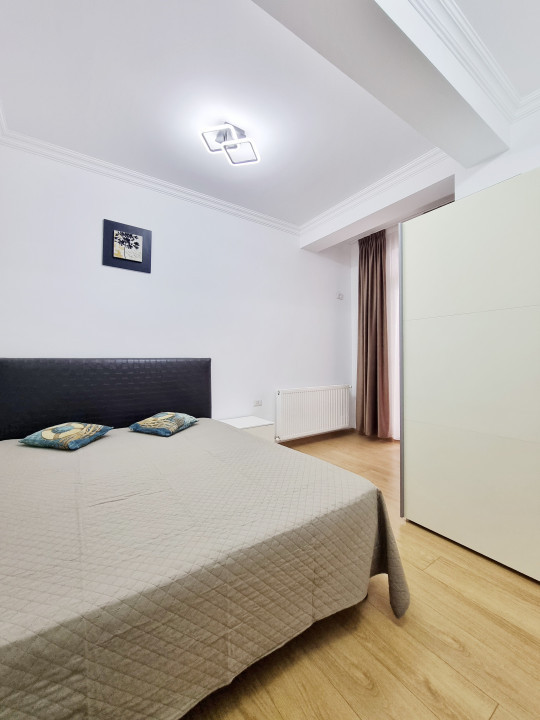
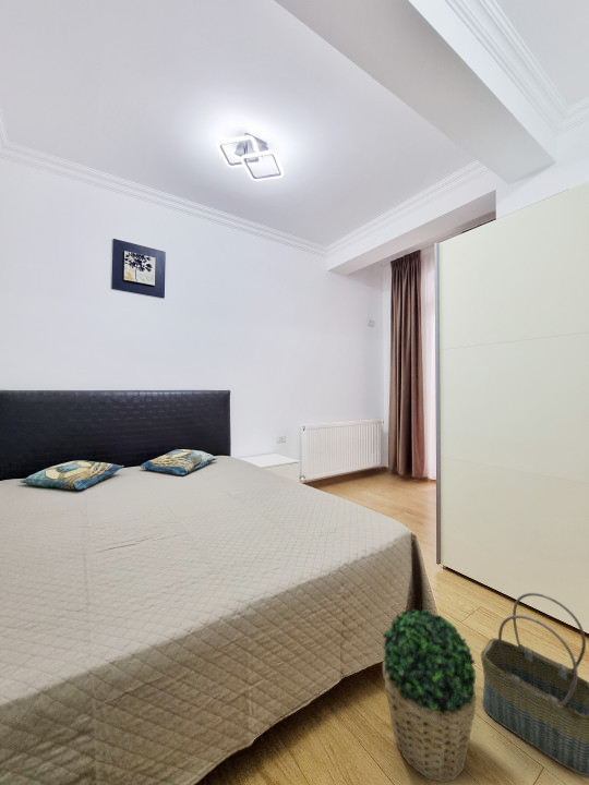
+ potted plant [381,607,478,784]
+ basket [480,592,589,780]
